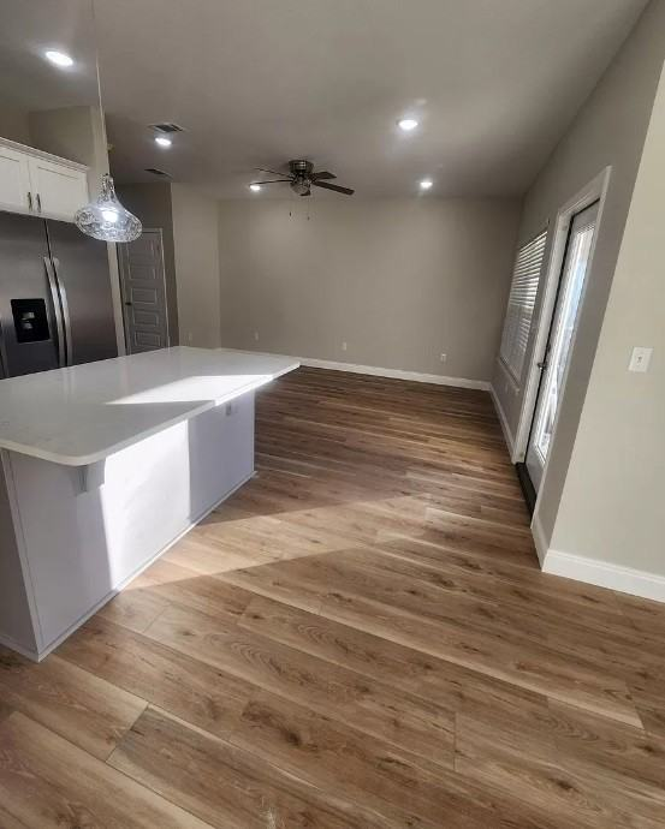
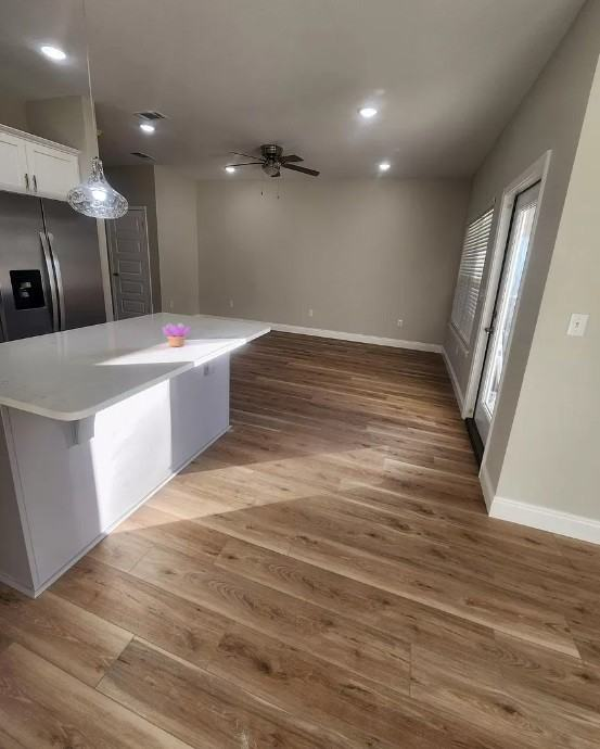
+ succulent plant [162,322,191,347]
